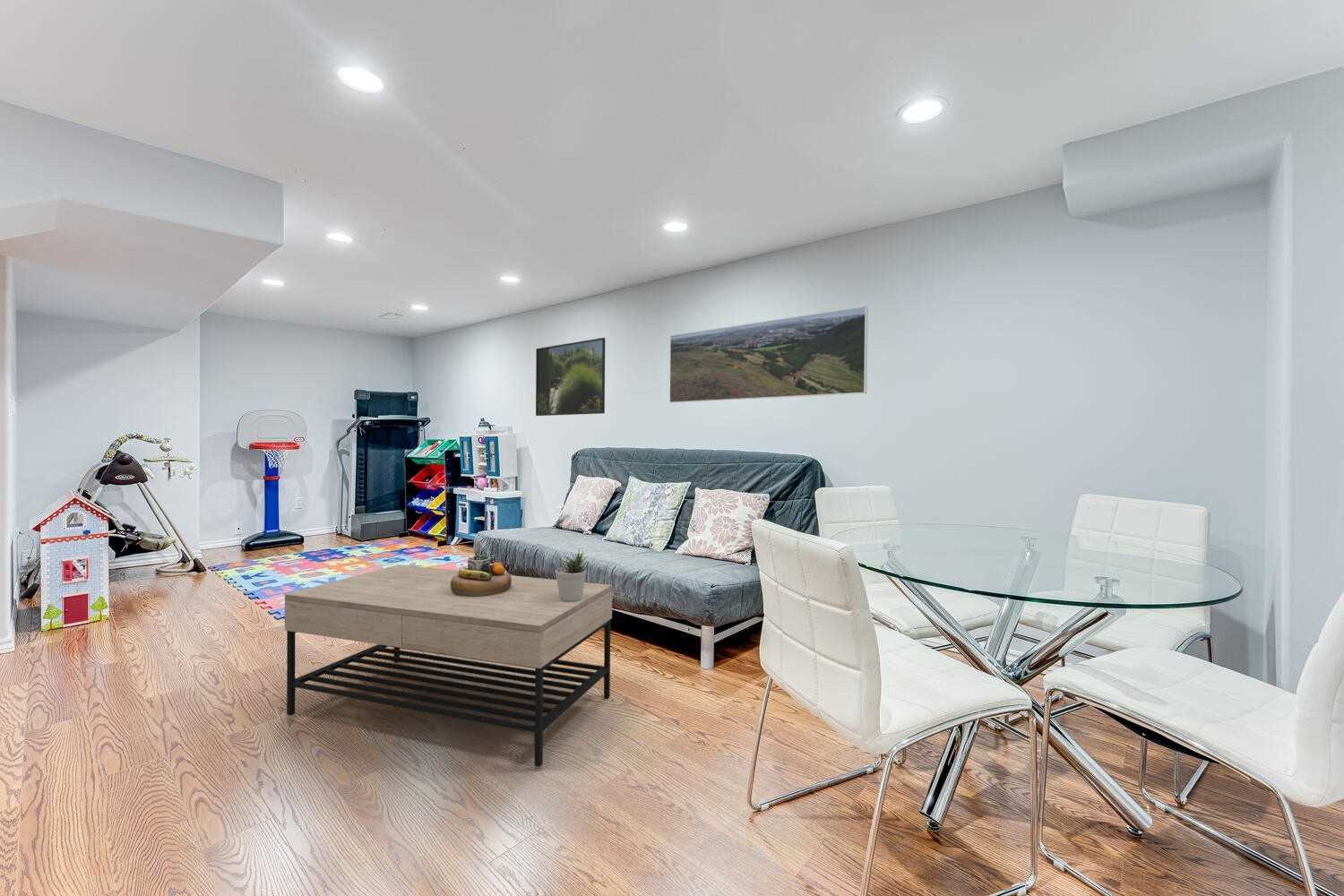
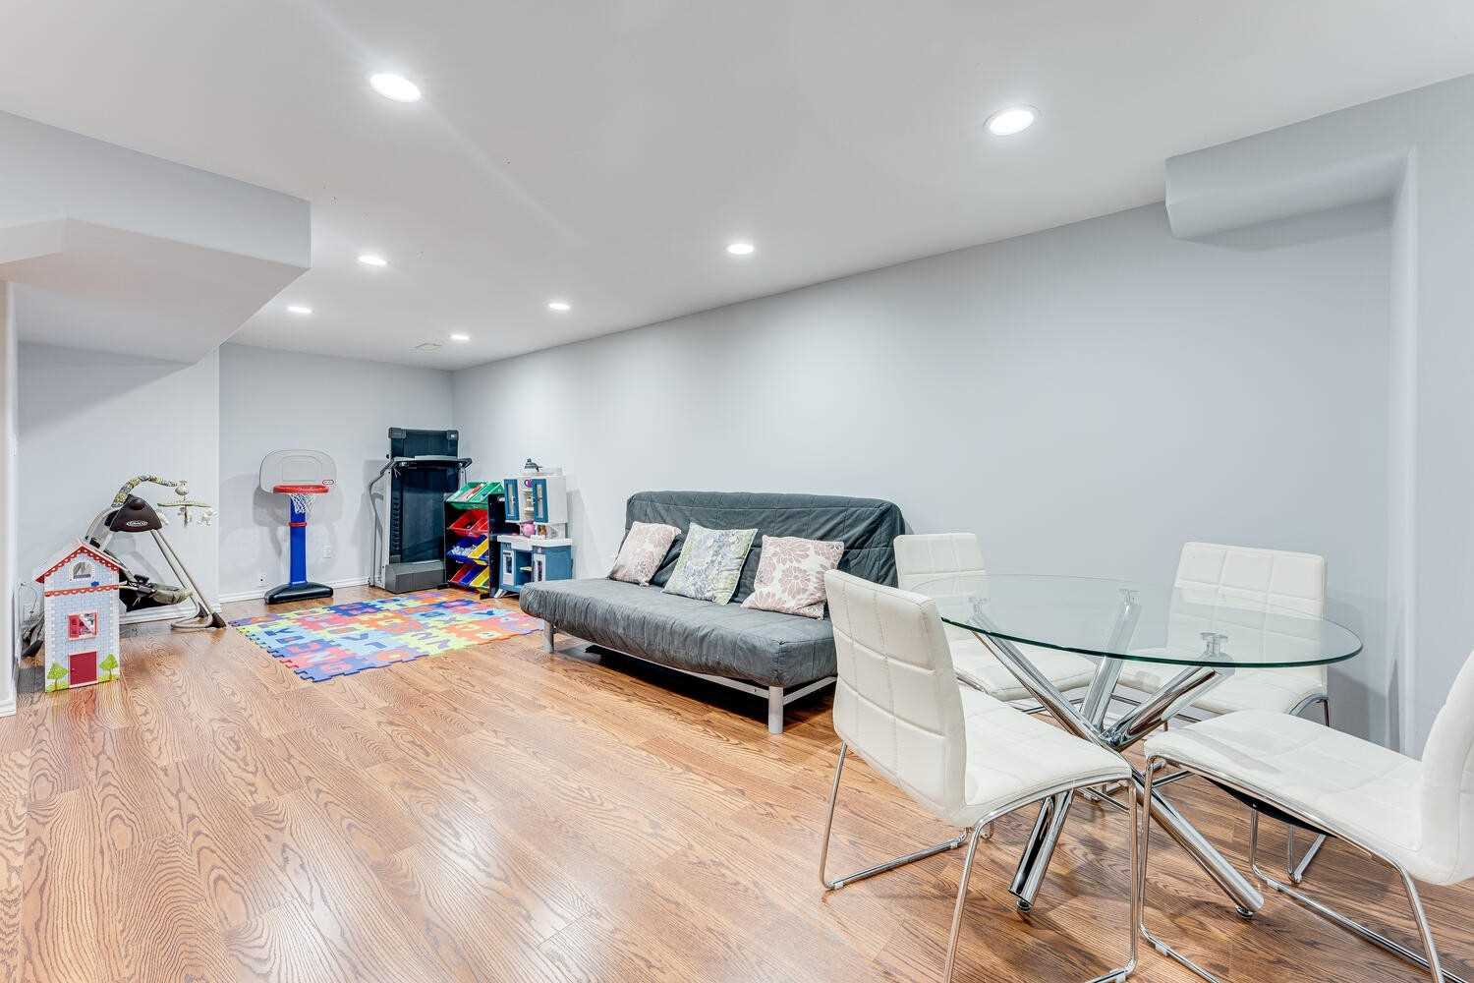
- coffee table [284,564,613,768]
- potted plant [555,548,590,601]
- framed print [668,306,869,403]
- decorative bowl [451,552,512,597]
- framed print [535,337,606,417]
